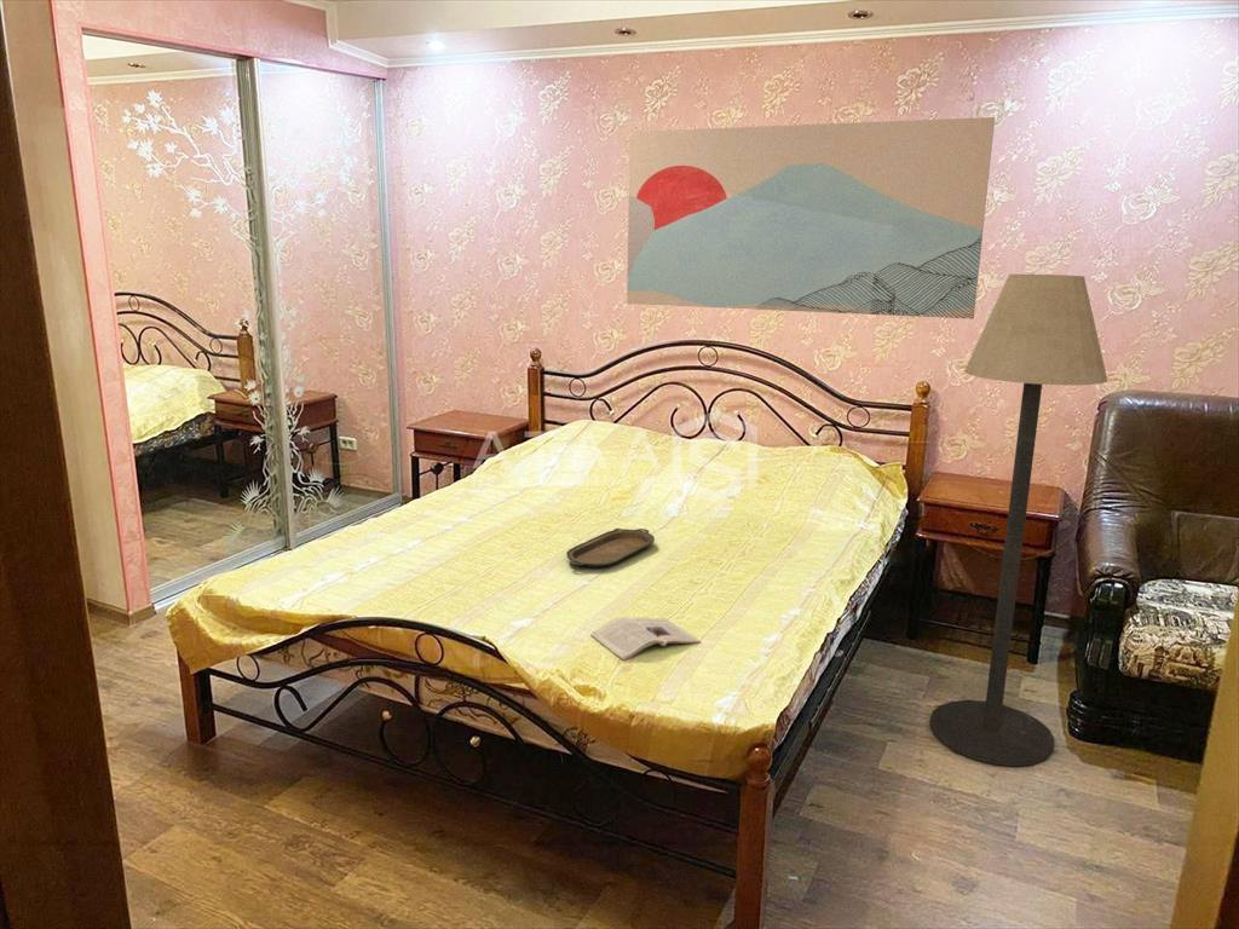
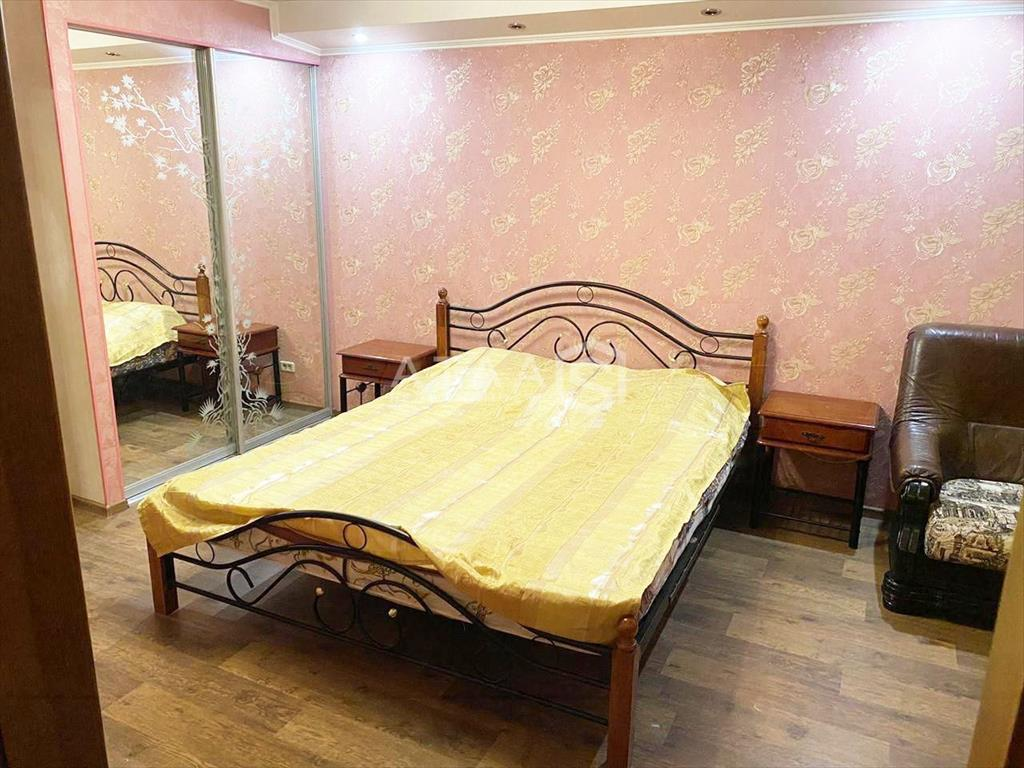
- serving tray [565,527,656,569]
- magazine [589,616,702,662]
- wall art [626,116,996,321]
- floor lamp [928,273,1108,767]
